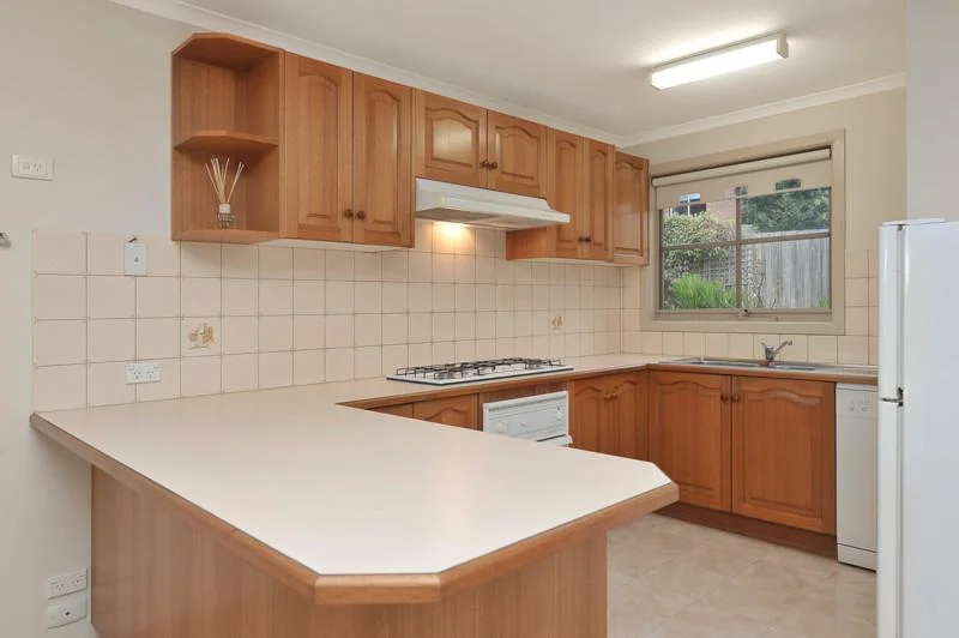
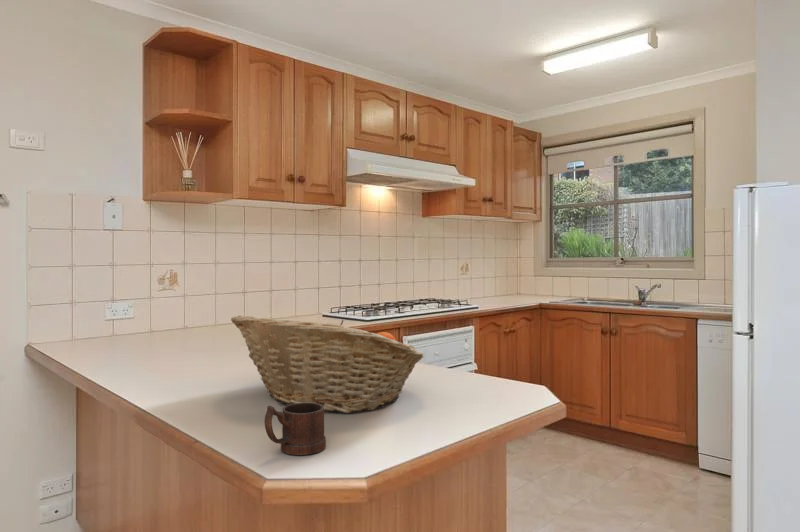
+ fruit basket [230,314,425,414]
+ mug [264,403,327,456]
